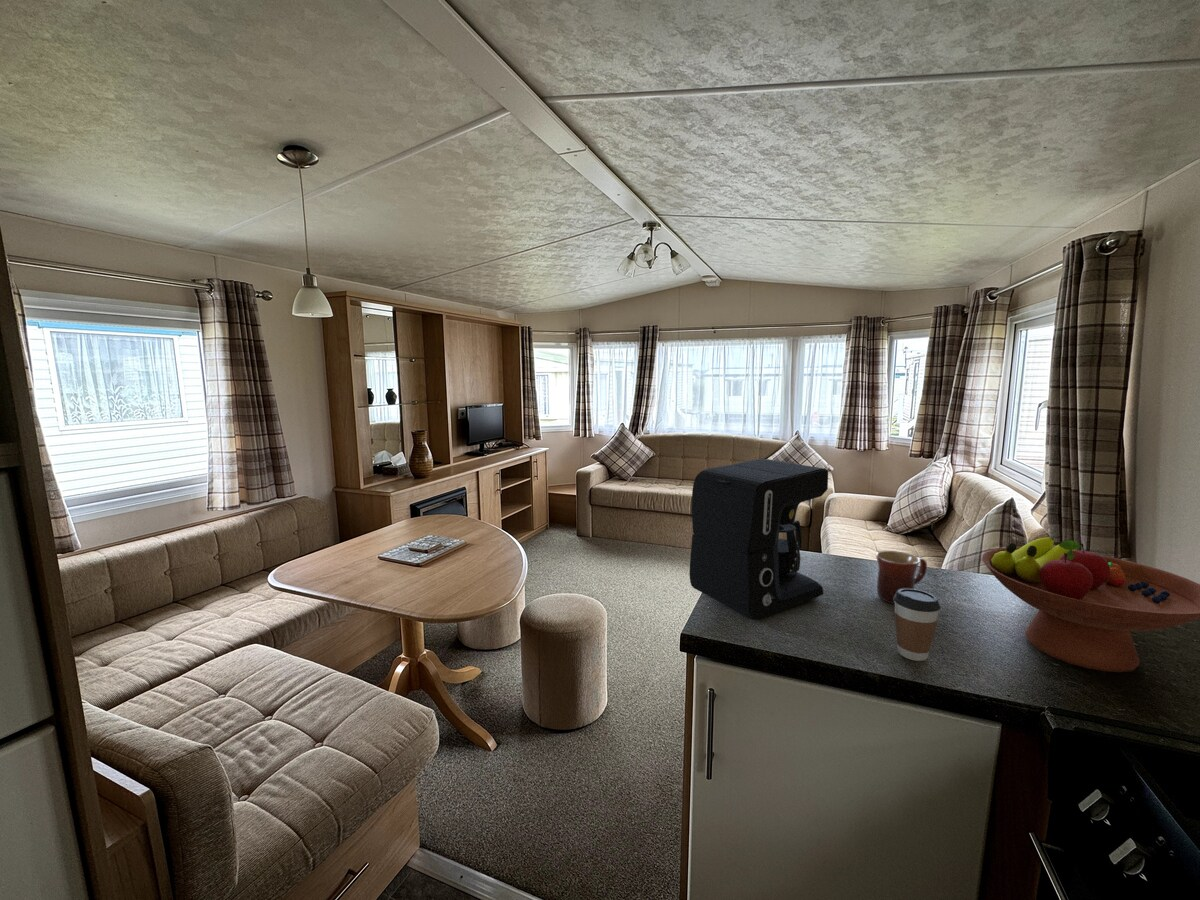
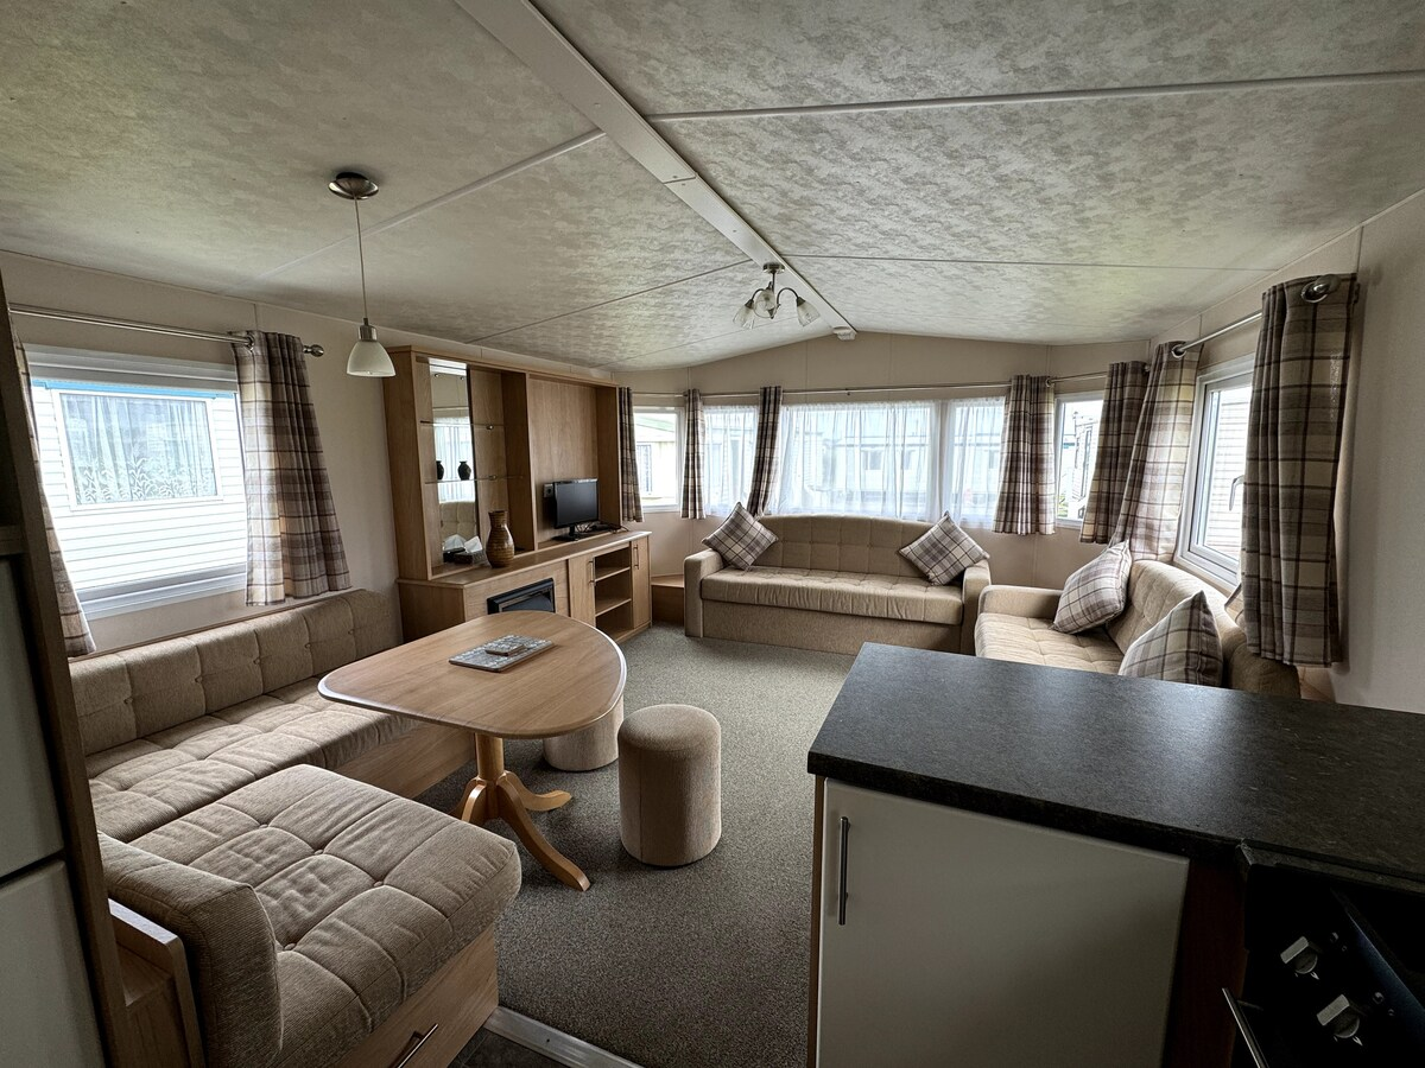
- fruit bowl [981,536,1200,673]
- coffee cup [893,588,941,662]
- coffee maker [689,458,829,620]
- mug [875,550,928,605]
